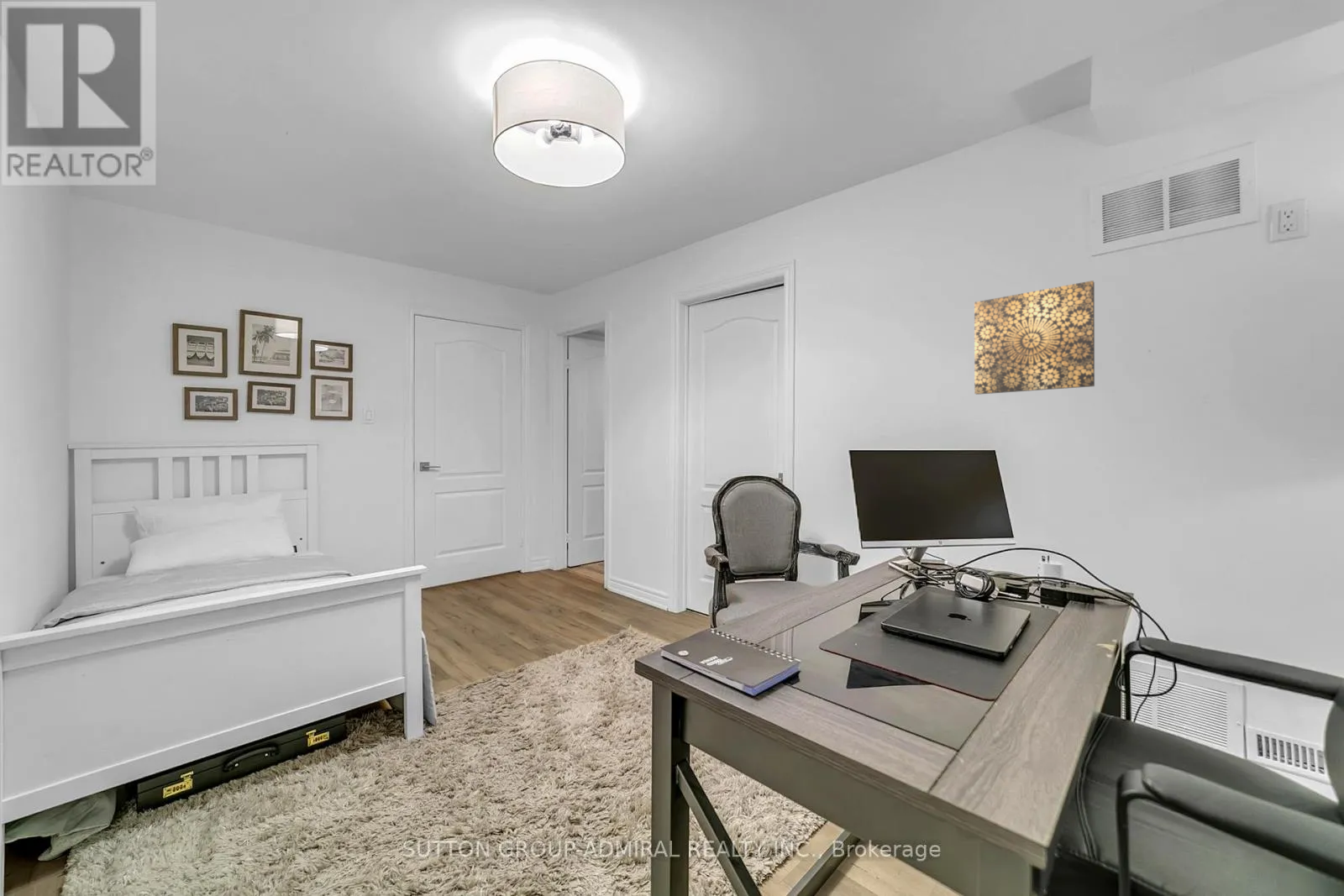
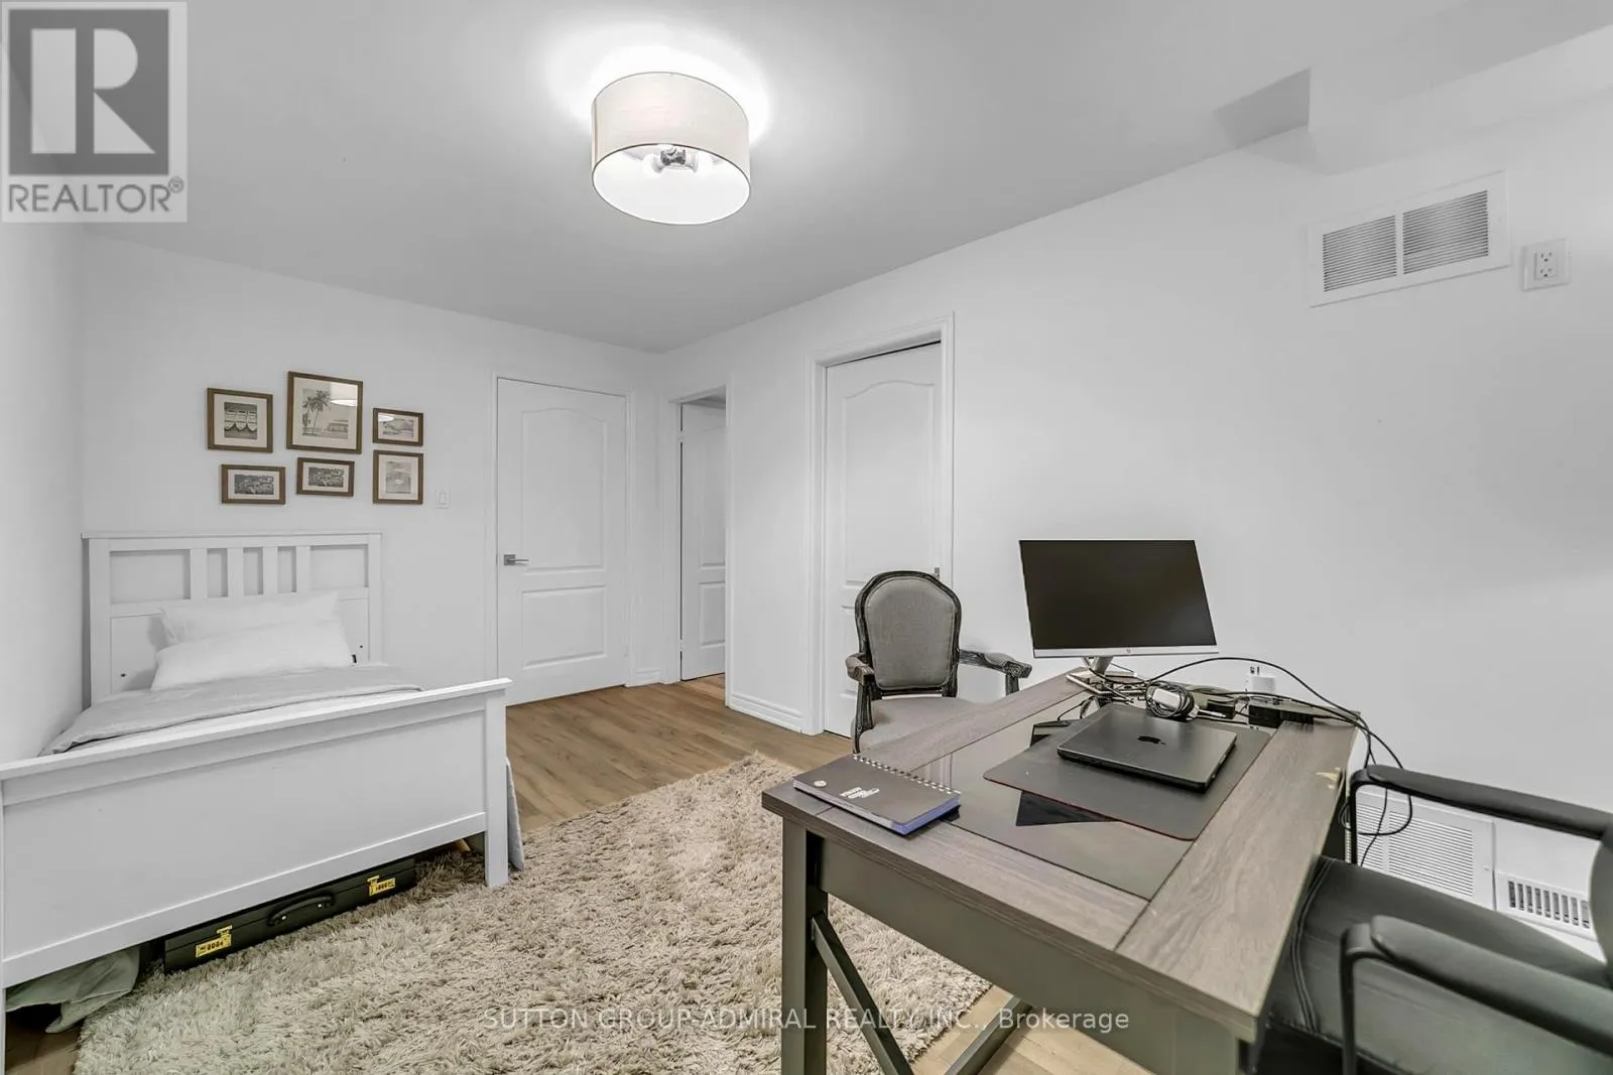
- wall art [974,280,1095,396]
